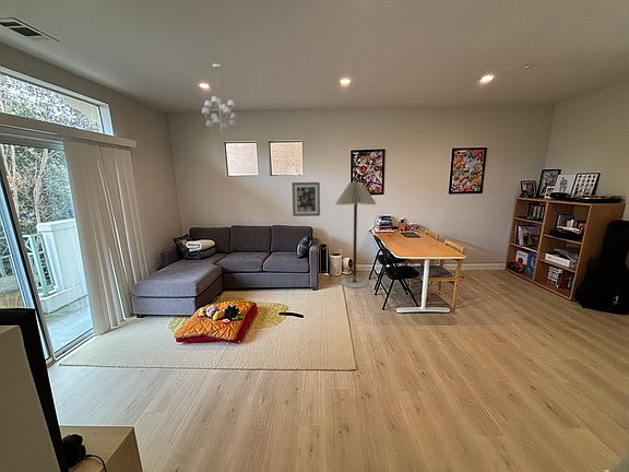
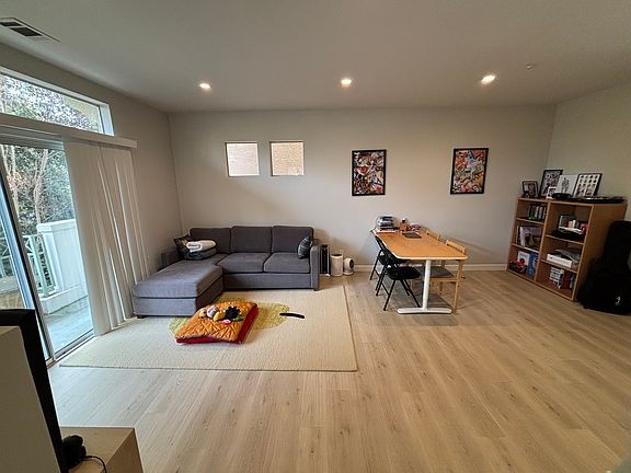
- floor lamp [334,181,378,288]
- chandelier [201,63,239,135]
- wall art [292,181,321,217]
